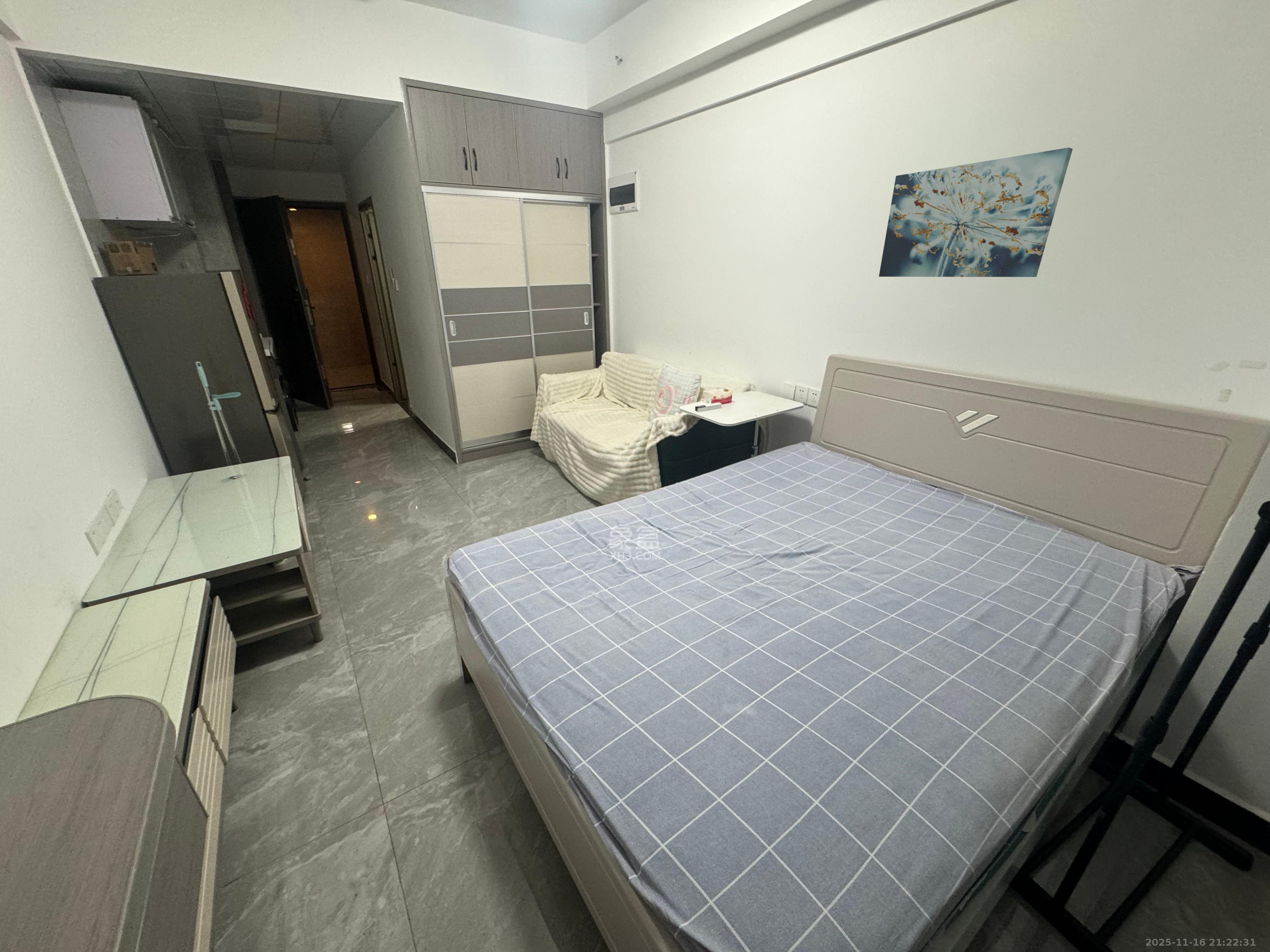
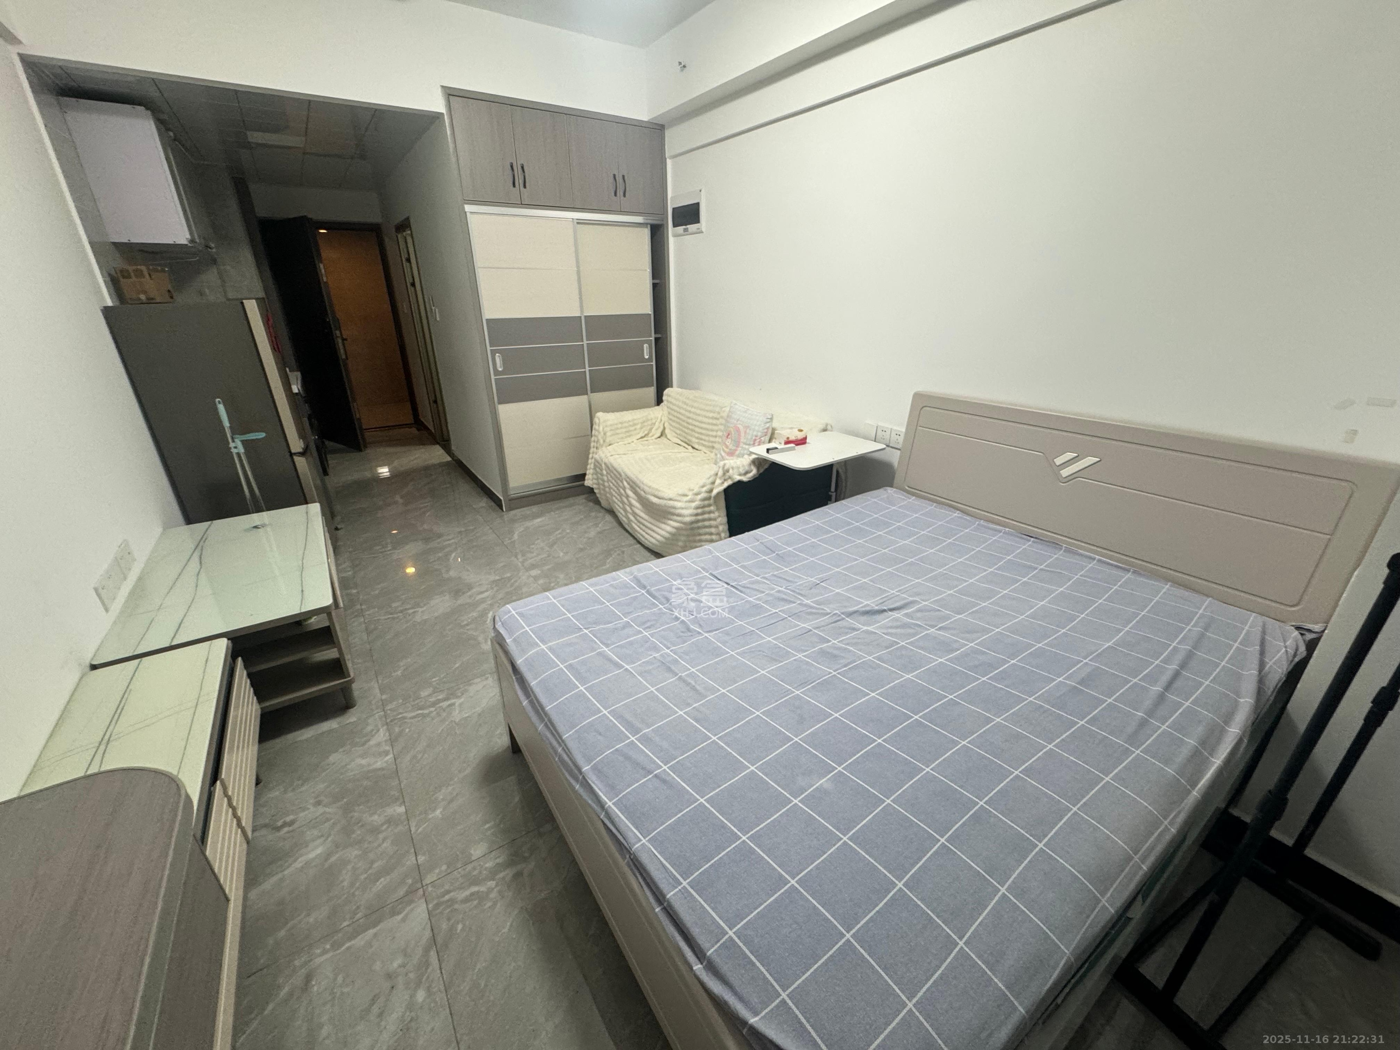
- wall art [878,147,1073,277]
